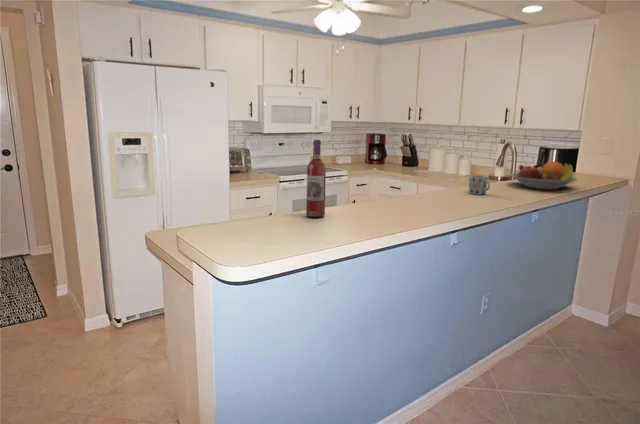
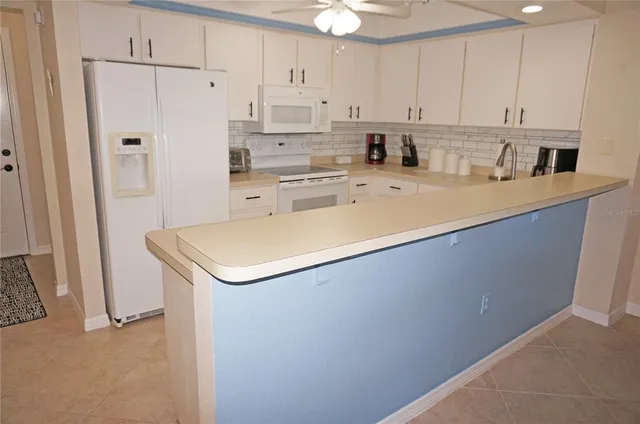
- fruit bowl [509,160,579,190]
- mug [468,174,491,196]
- wine bottle [305,139,327,218]
